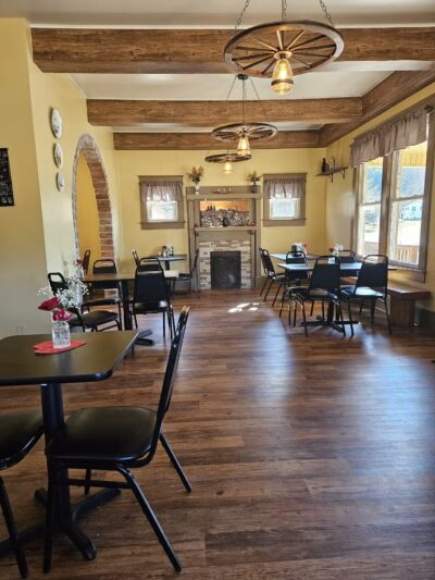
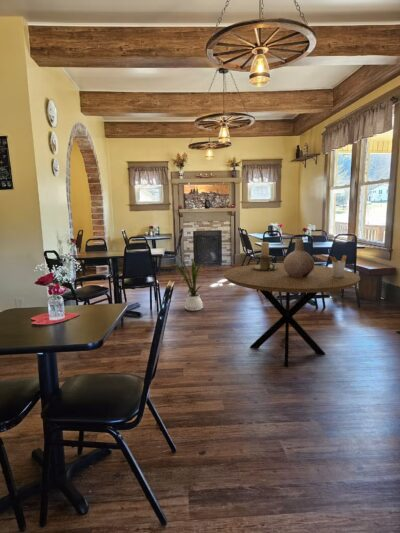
+ utensil holder [328,254,348,277]
+ candle holder [252,241,278,271]
+ dining table [223,263,361,367]
+ house plant [172,255,207,312]
+ vase [283,238,315,277]
